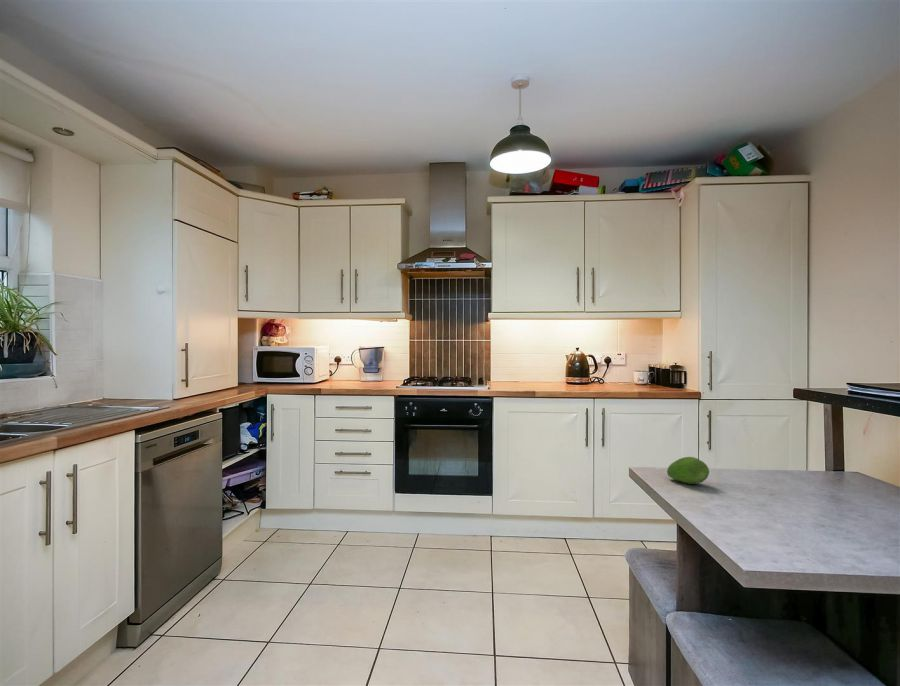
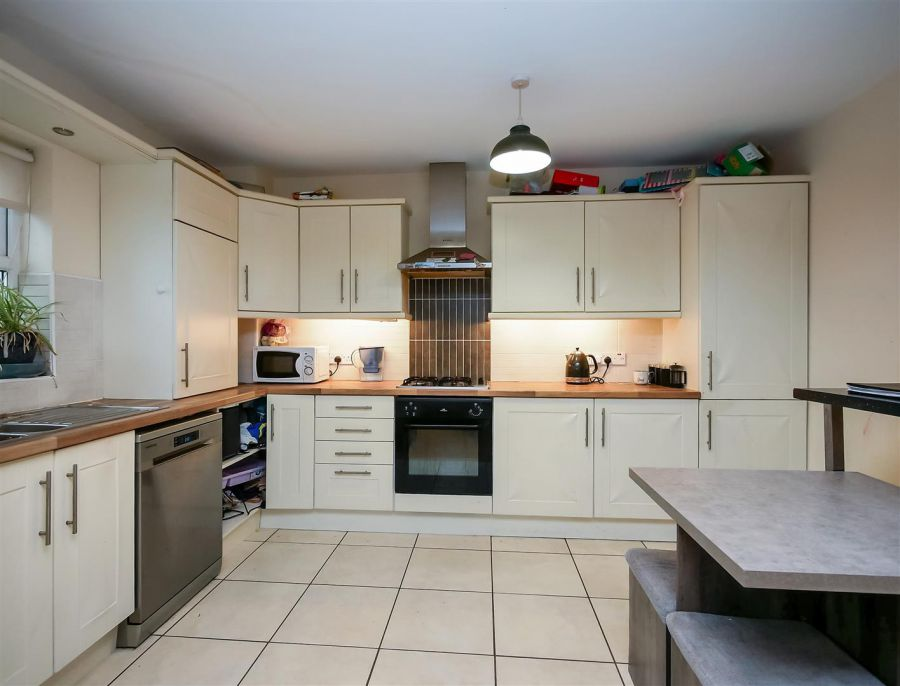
- fruit [666,456,710,485]
